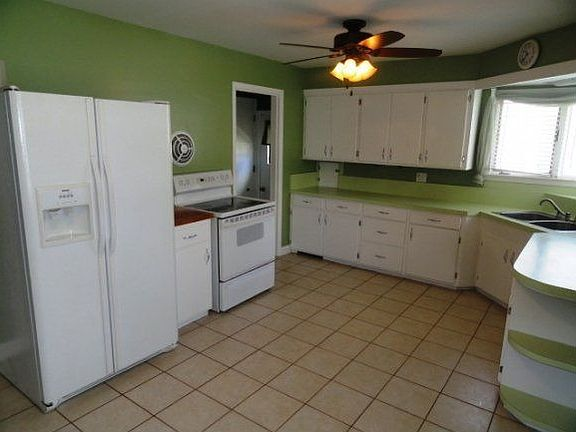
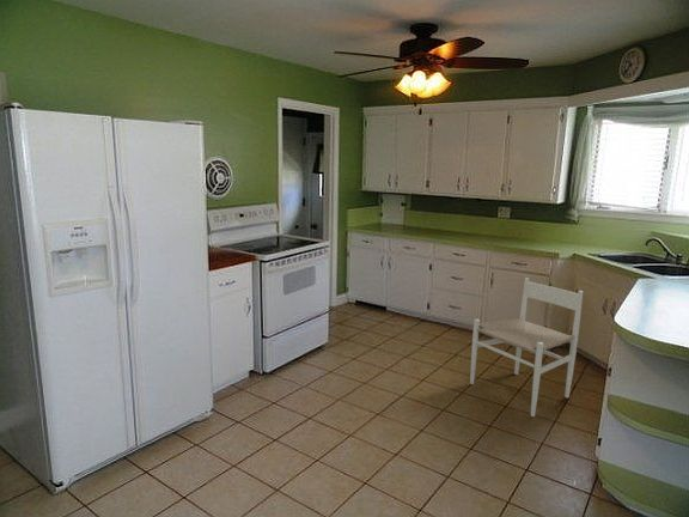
+ chair [469,276,584,418]
